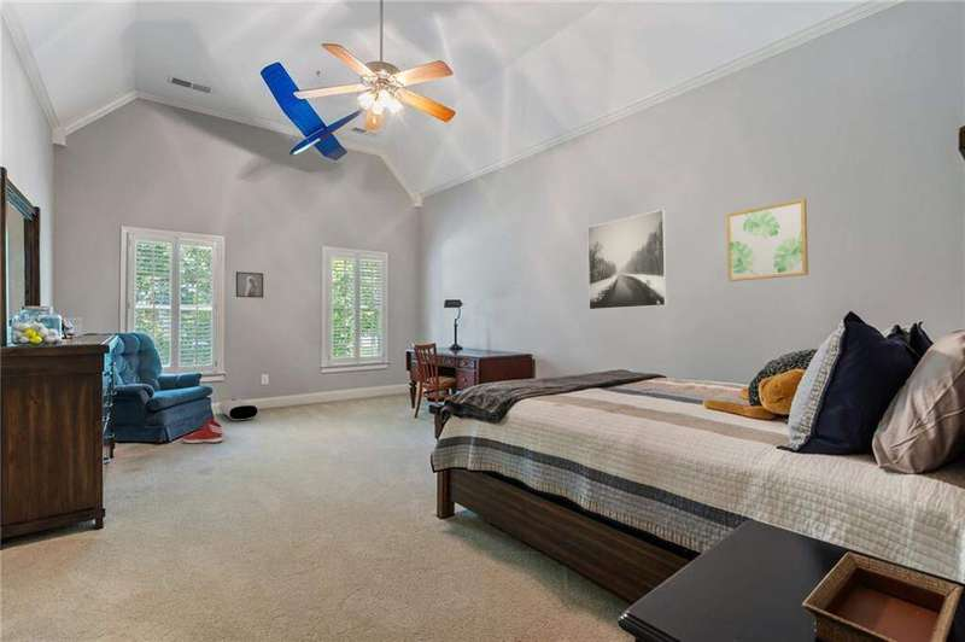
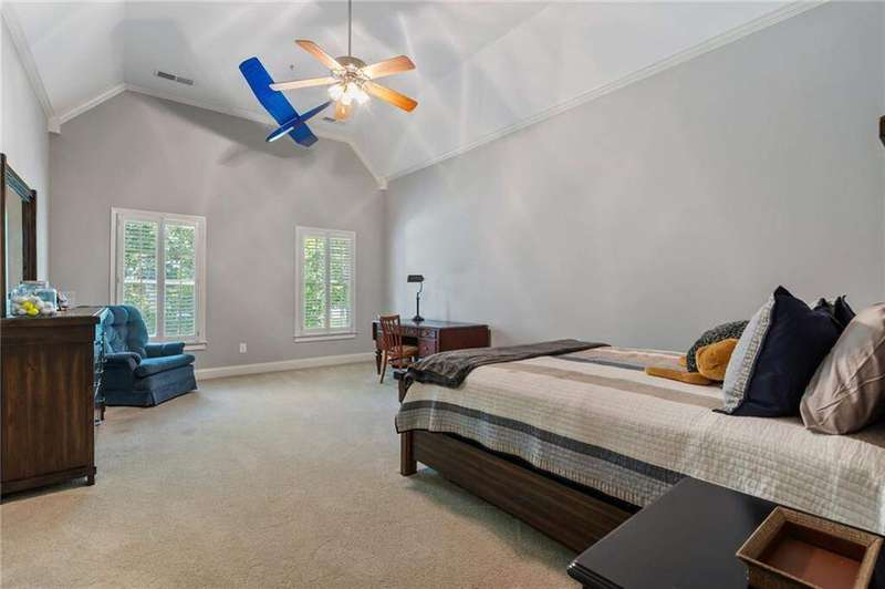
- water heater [217,397,259,421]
- wall art [726,198,809,282]
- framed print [235,270,264,299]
- sneaker [181,419,224,445]
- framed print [586,209,668,311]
